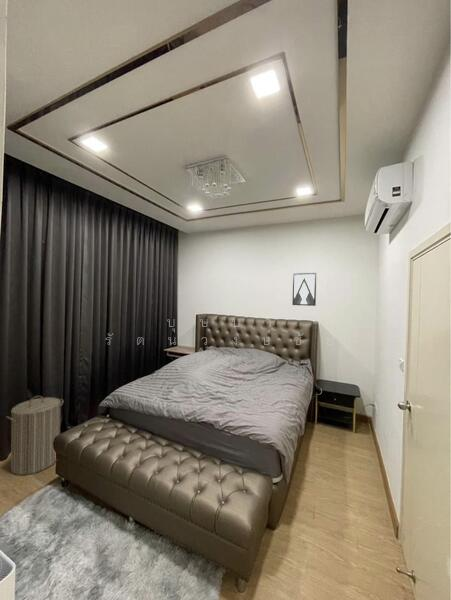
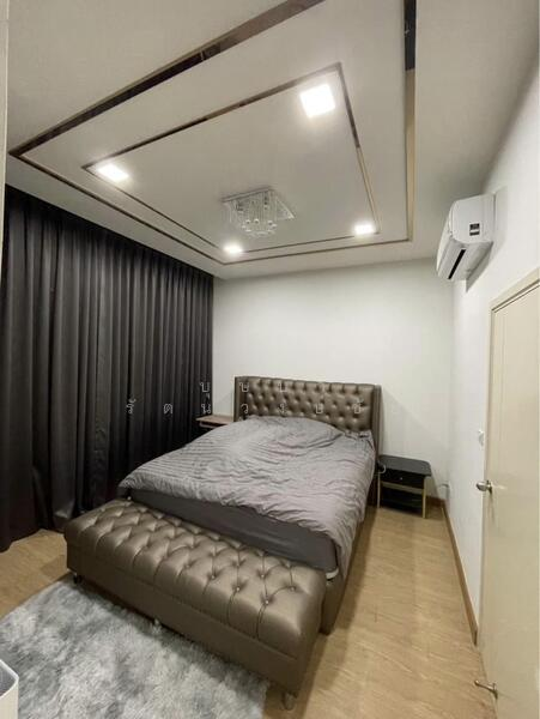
- laundry hamper [5,395,64,476]
- wall art [291,272,317,307]
